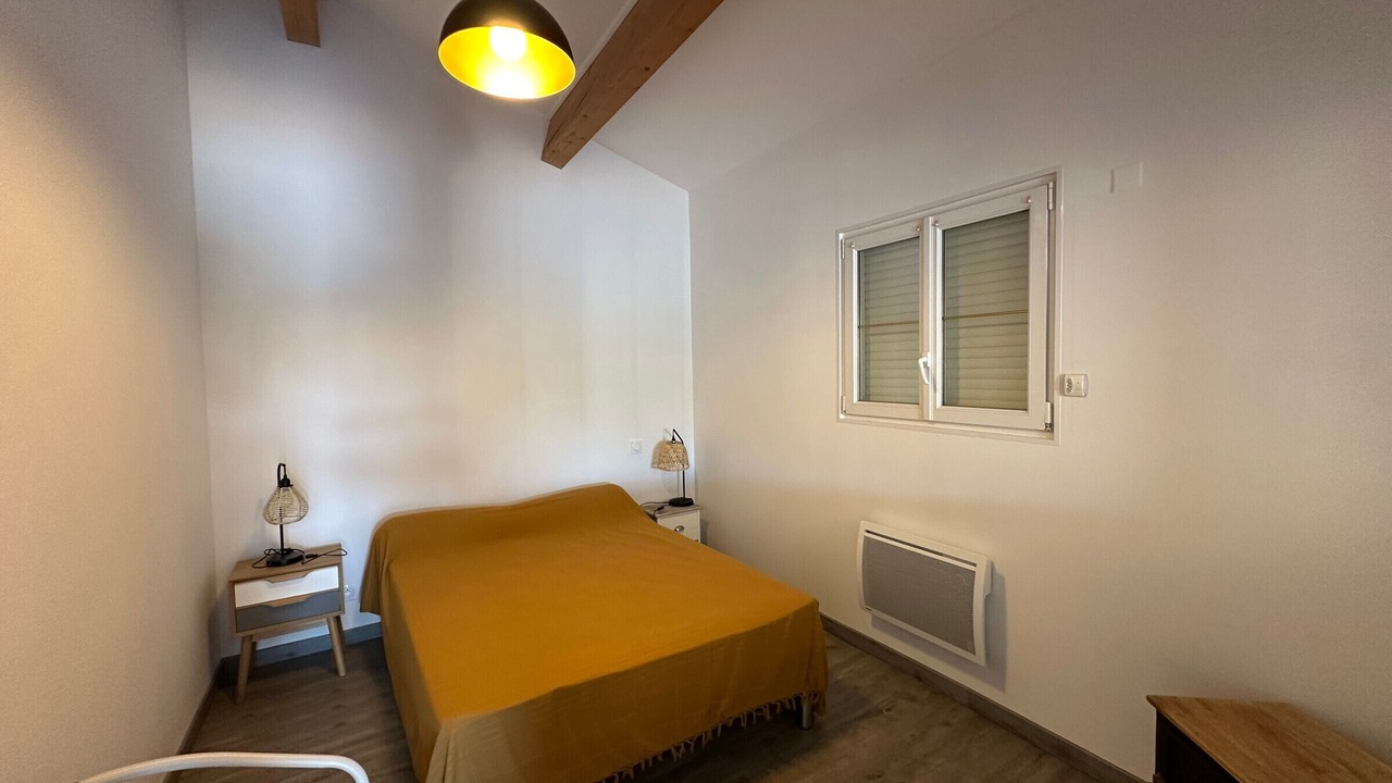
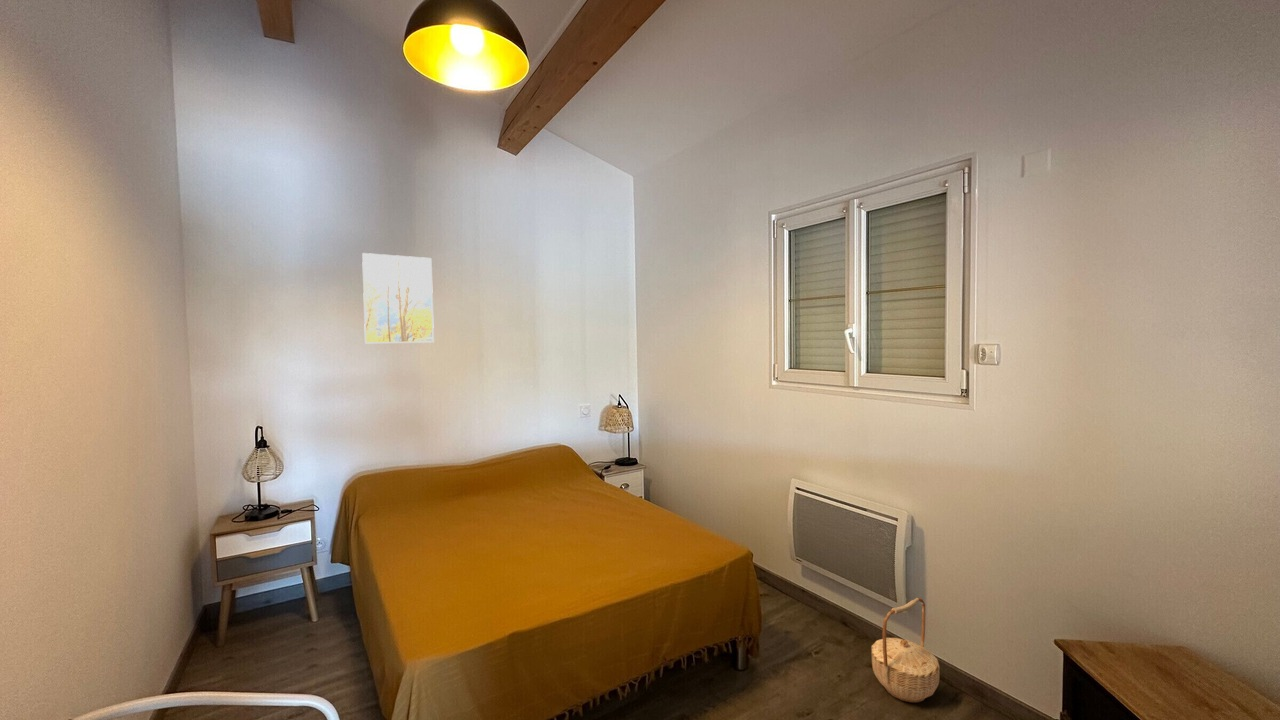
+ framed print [361,252,435,344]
+ basket [870,597,941,703]
